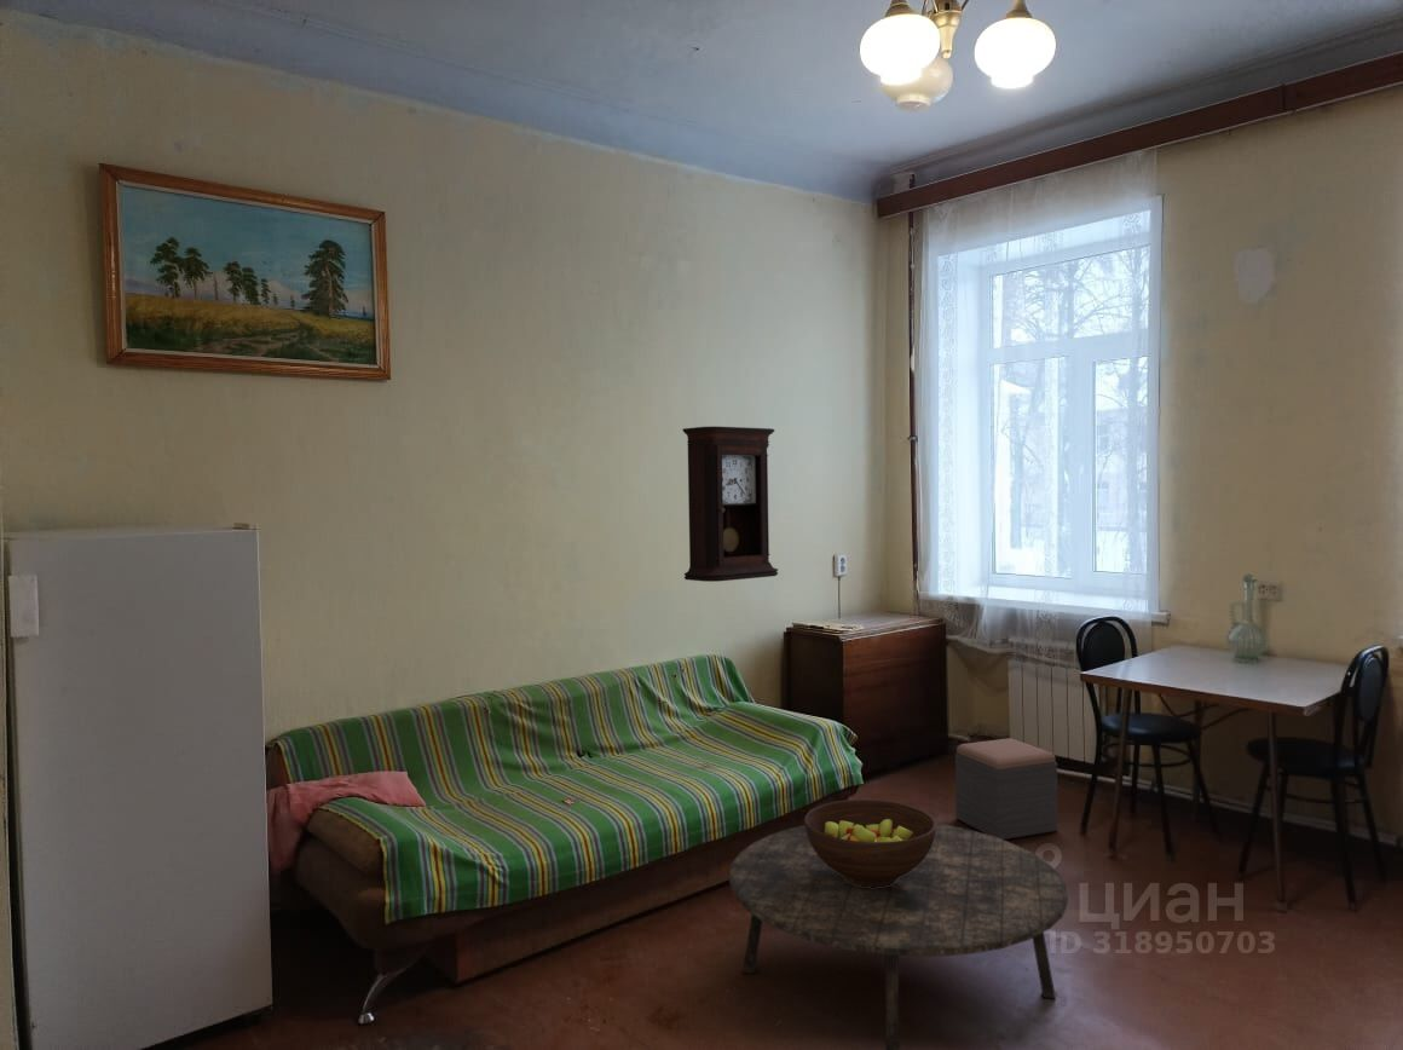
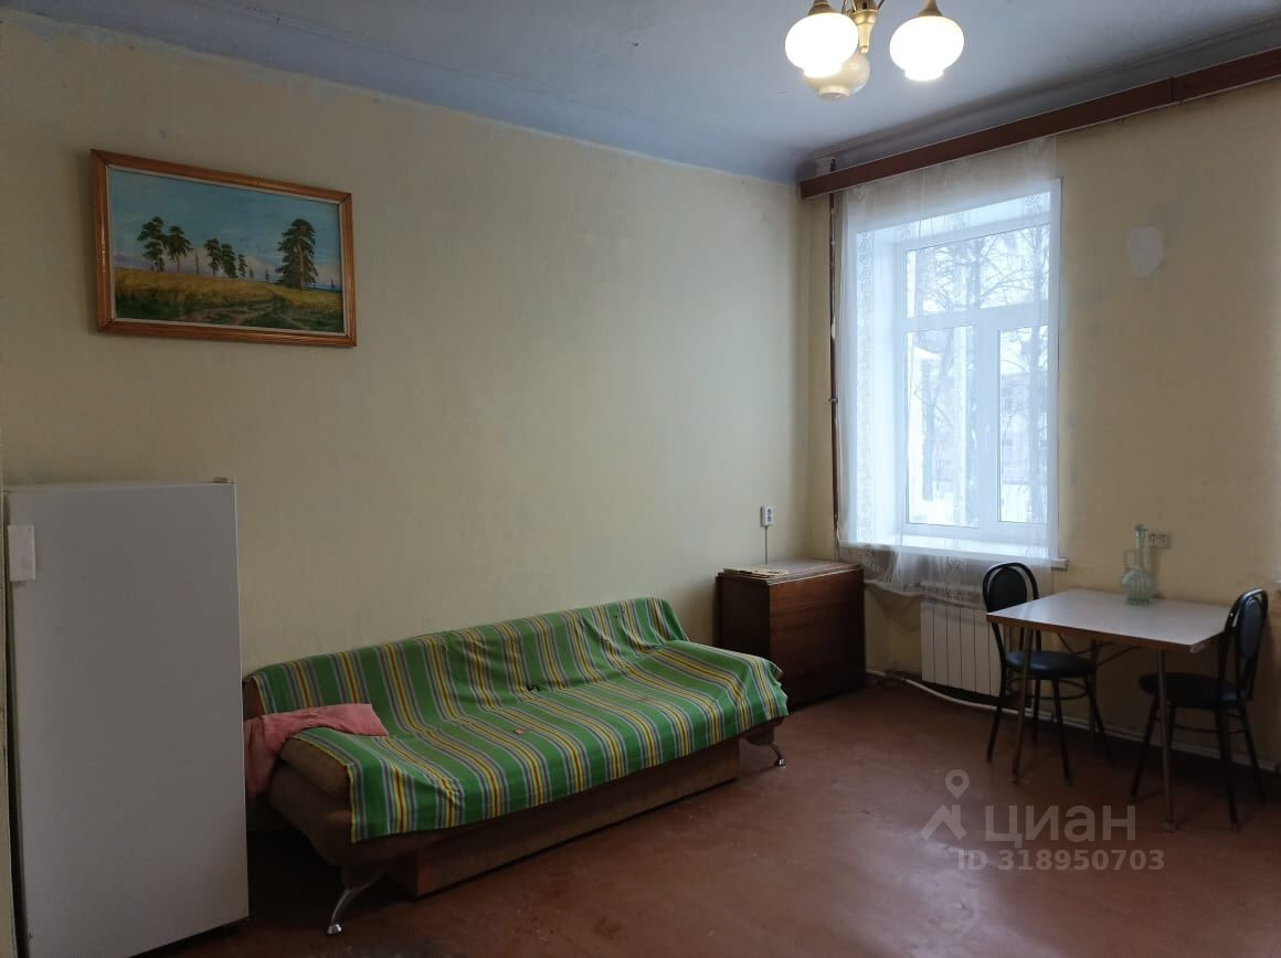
- fruit bowl [803,798,937,888]
- coffee table [728,823,1069,1050]
- footstool [954,737,1058,841]
- pendulum clock [681,426,779,583]
